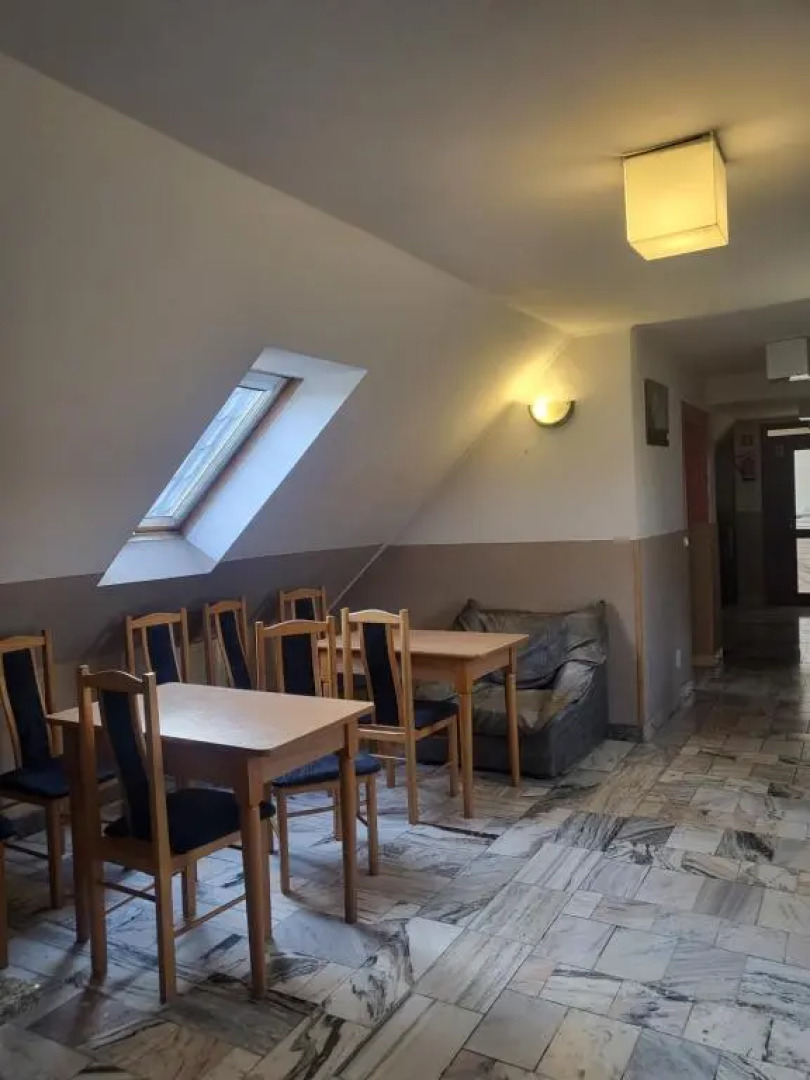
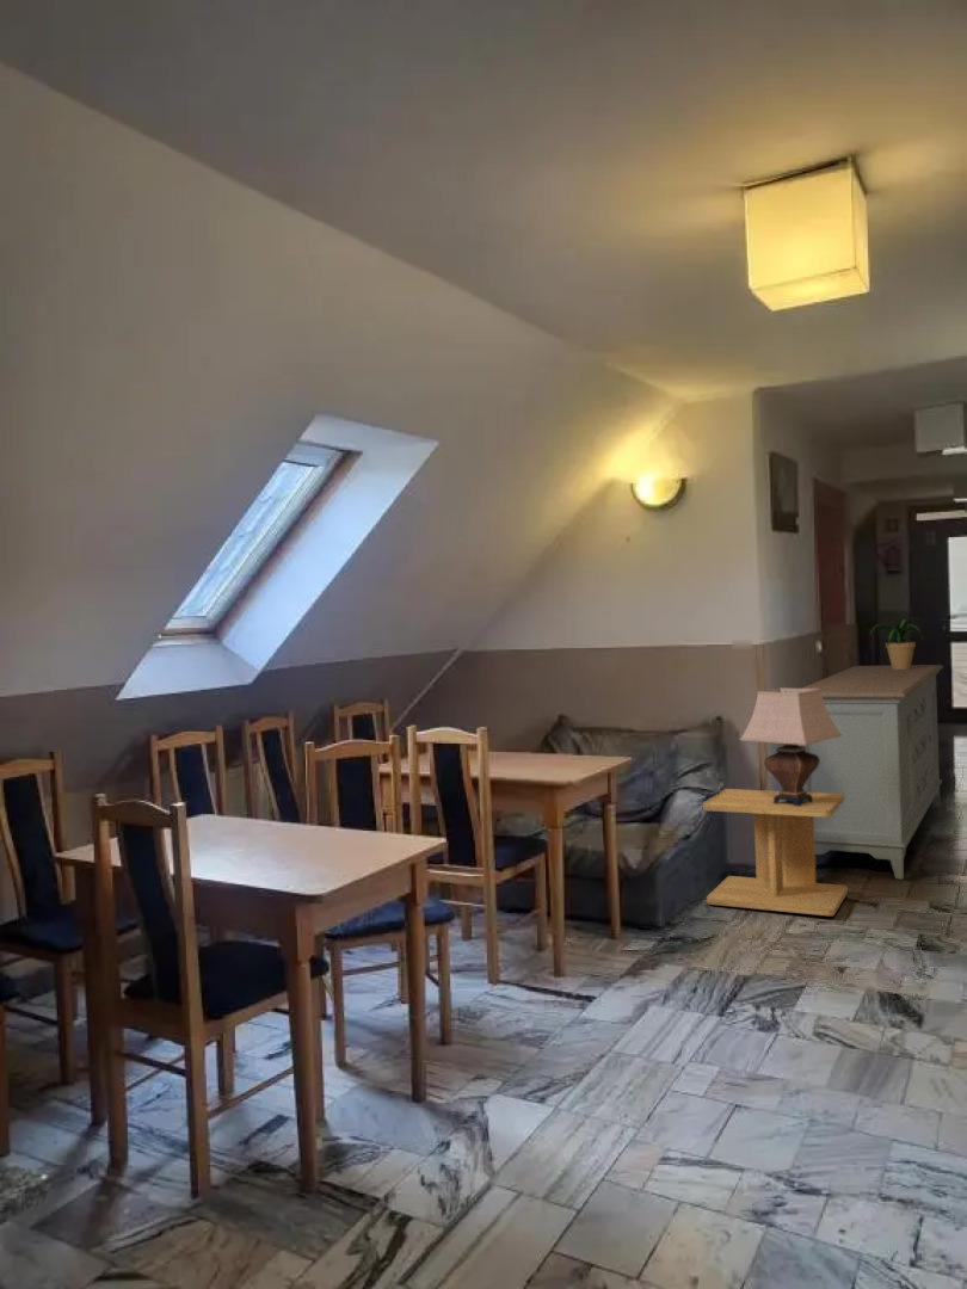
+ side table [702,788,849,917]
+ sideboard [799,664,944,881]
+ table lamp [739,686,842,807]
+ potted plant [869,617,924,670]
